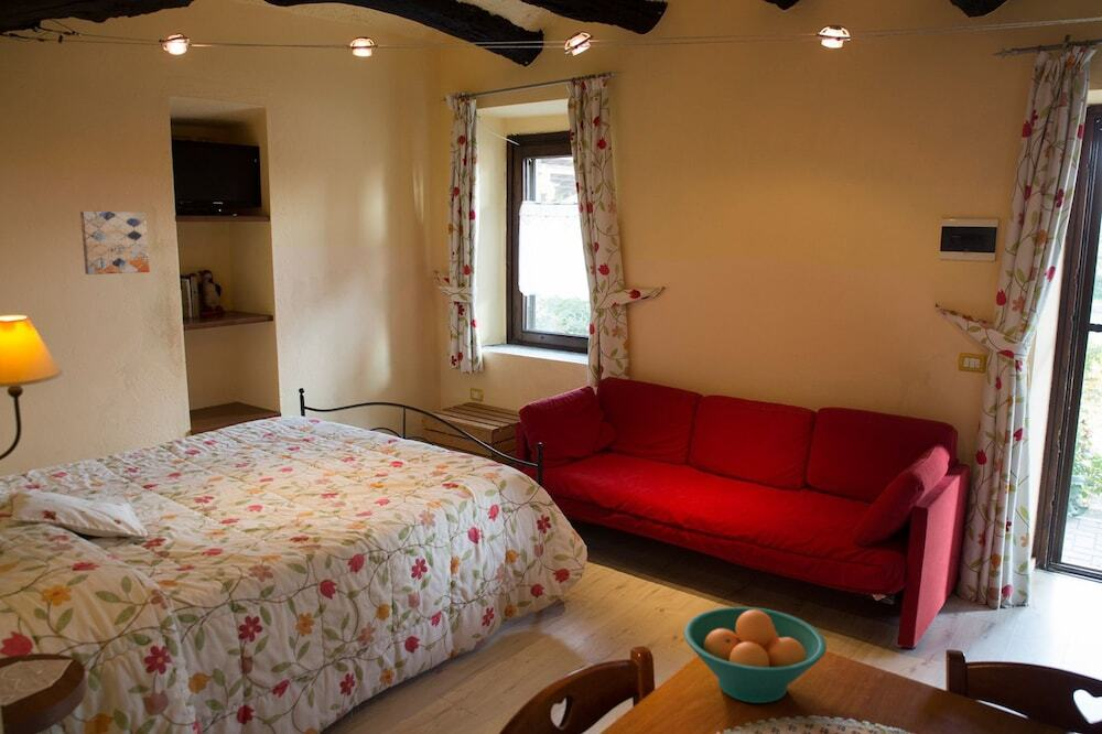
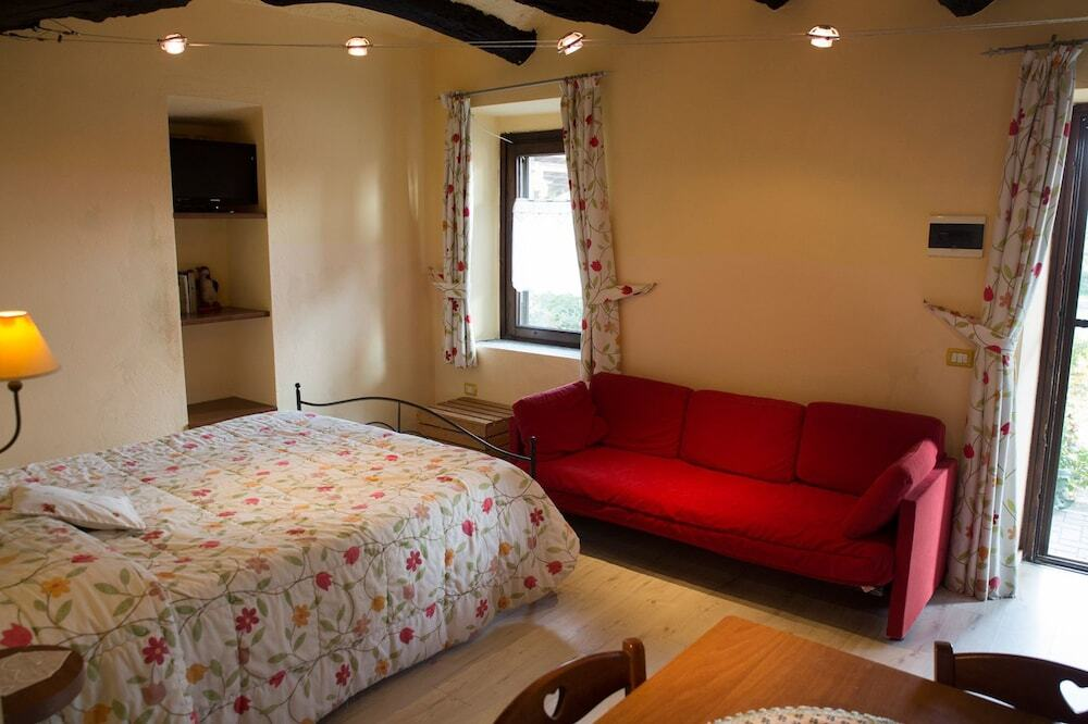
- wall art [79,211,151,276]
- fruit bowl [683,606,828,704]
